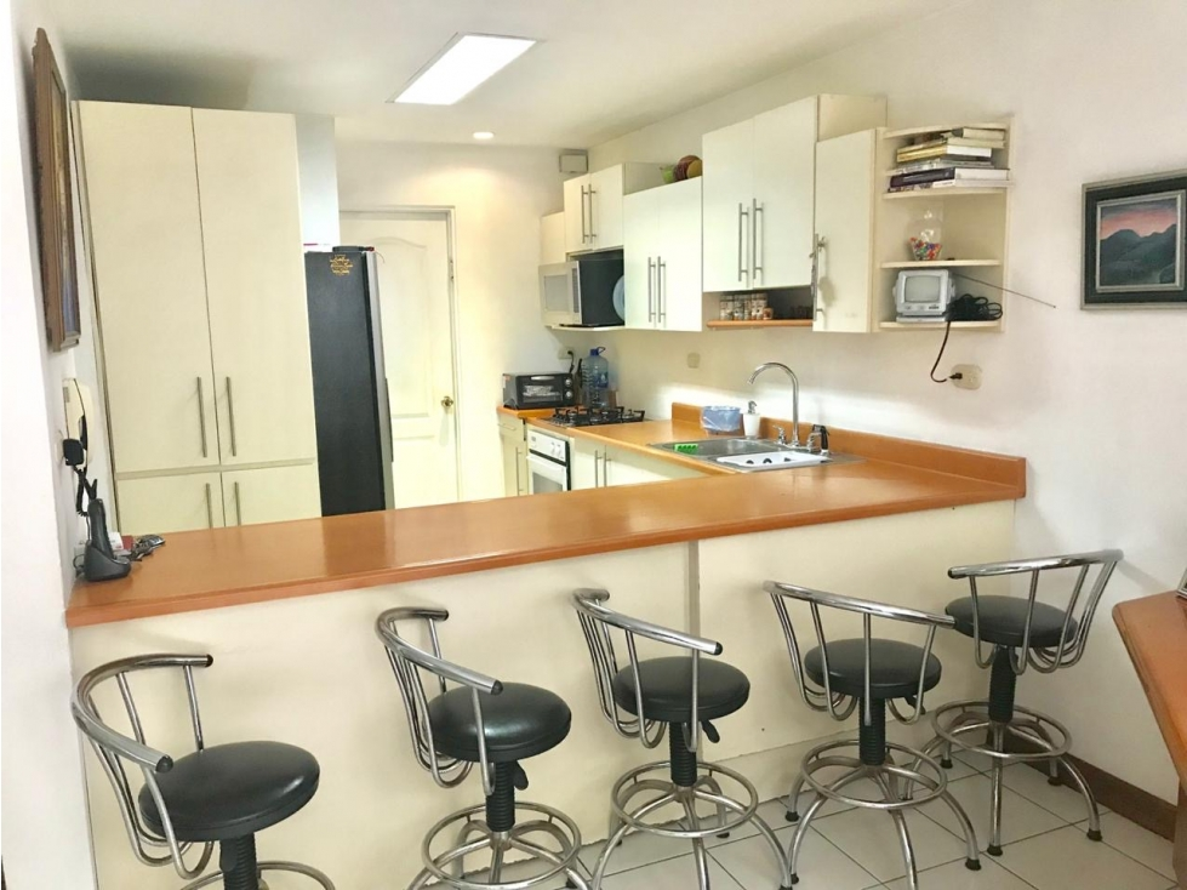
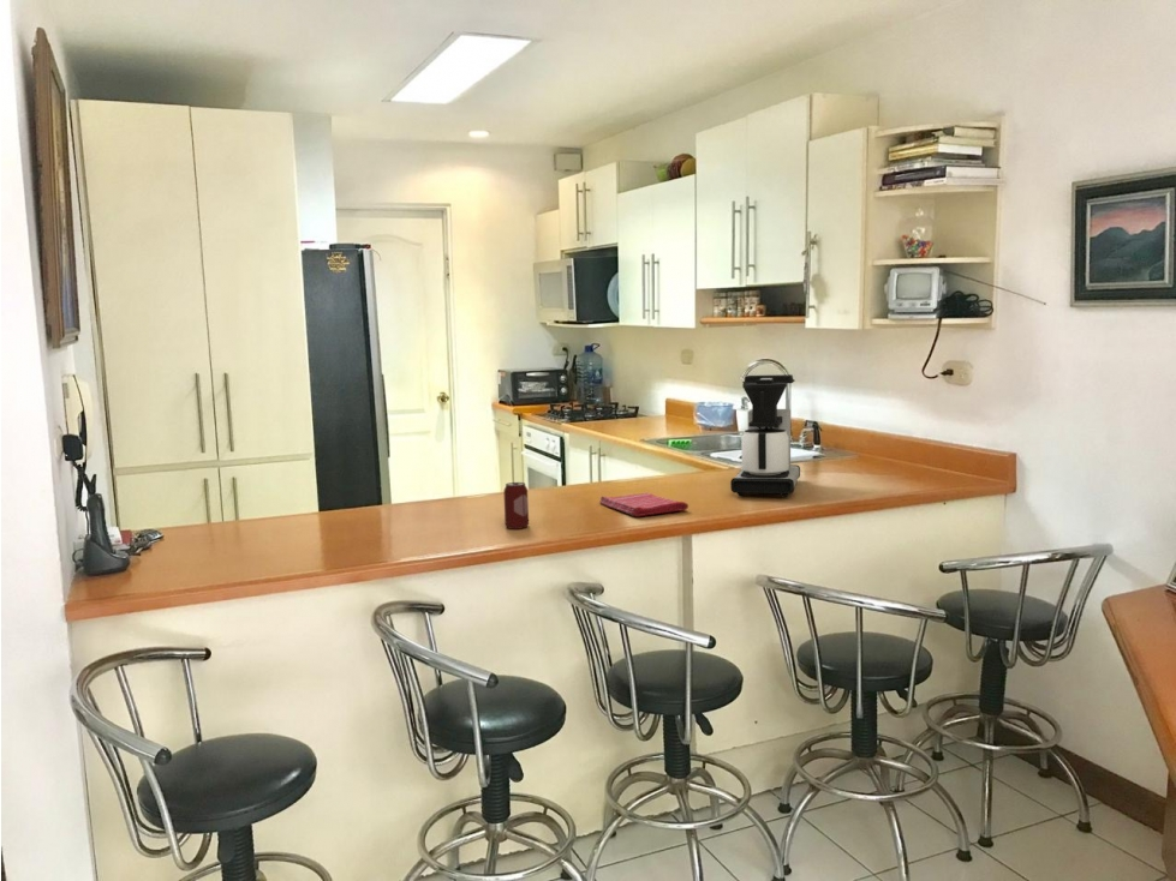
+ coffee maker [729,373,801,498]
+ dish towel [598,492,690,517]
+ beverage can [502,481,530,531]
